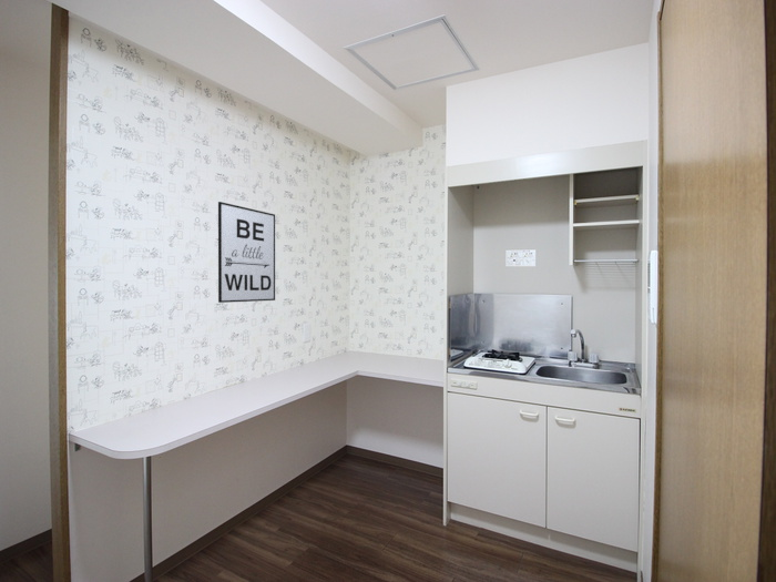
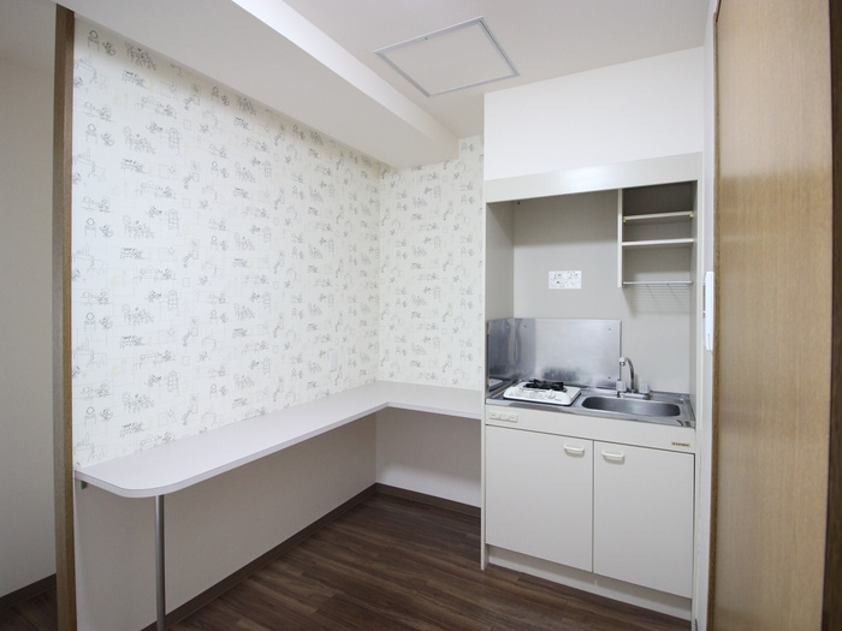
- wall art [217,201,276,304]
